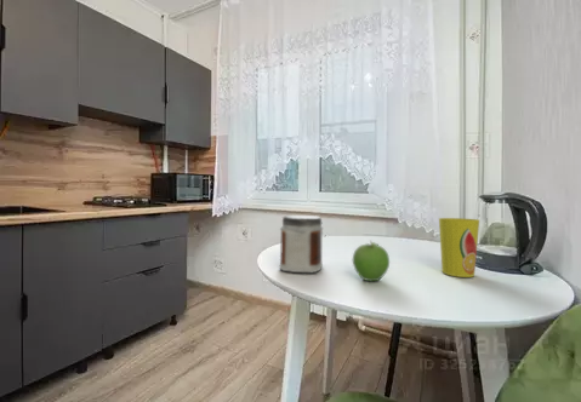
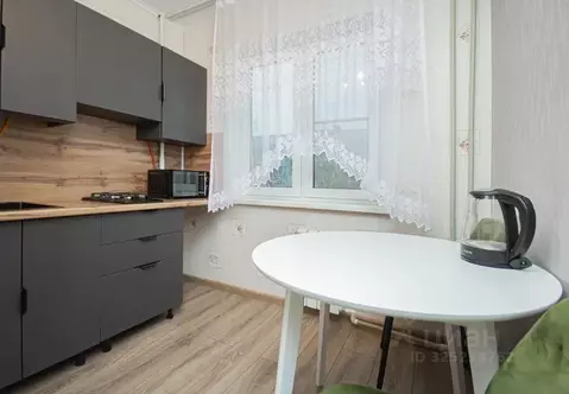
- jar [278,214,324,274]
- fruit [352,239,391,282]
- cup [438,217,480,278]
